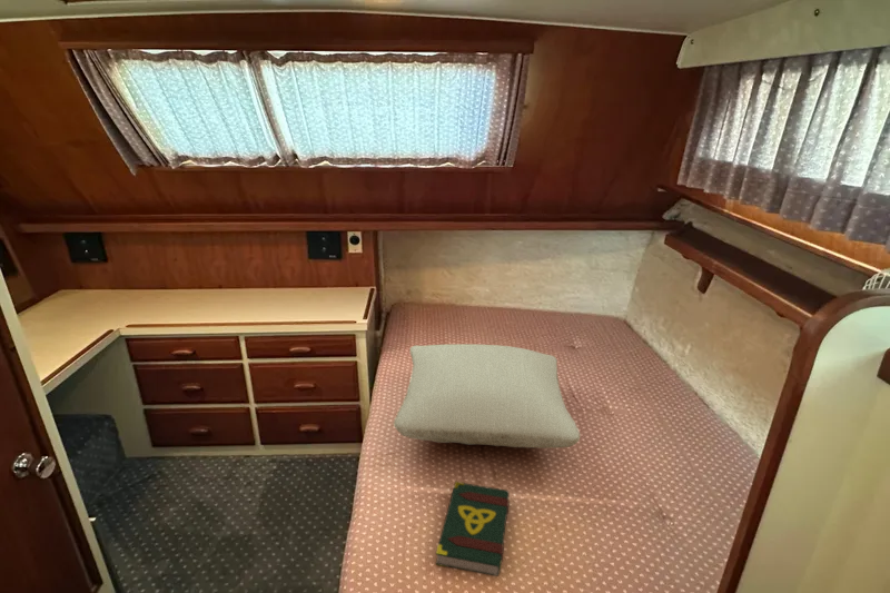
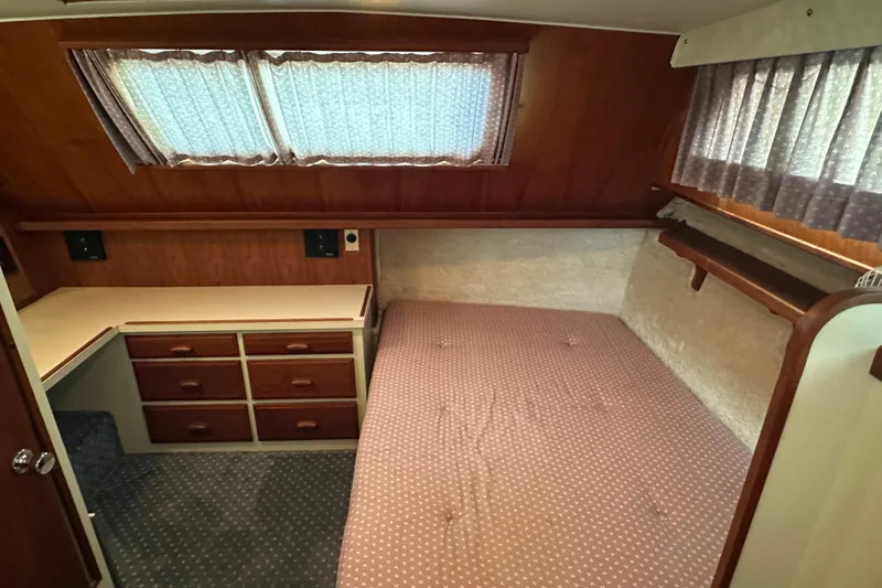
- book [435,481,511,577]
- pillow [393,343,582,449]
